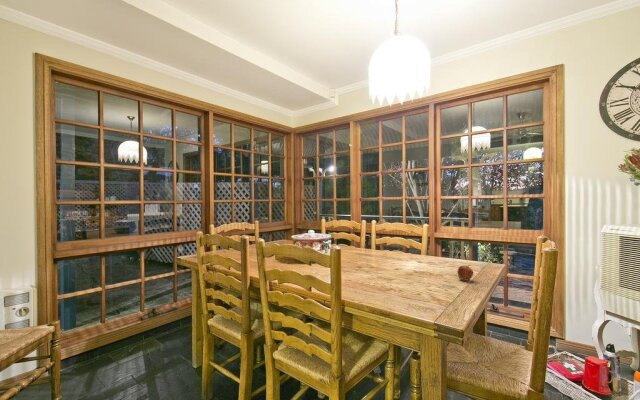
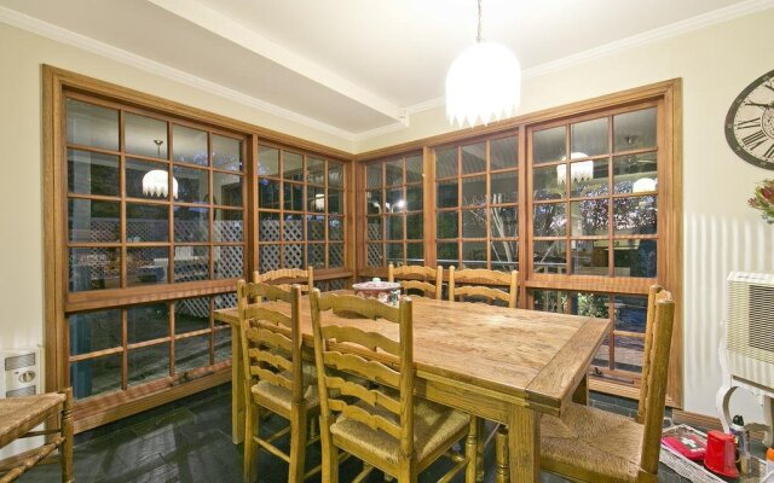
- fruit [456,264,474,282]
